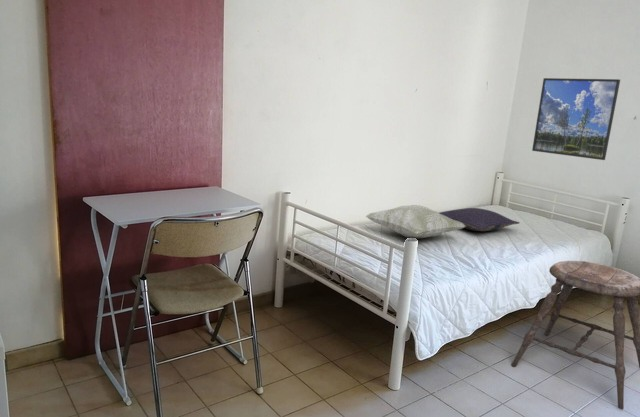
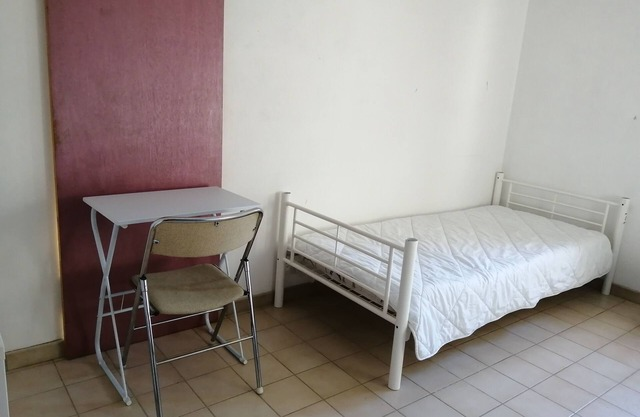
- stool [511,260,640,411]
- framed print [531,77,621,161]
- pillow [438,207,520,232]
- decorative pillow [365,204,466,239]
